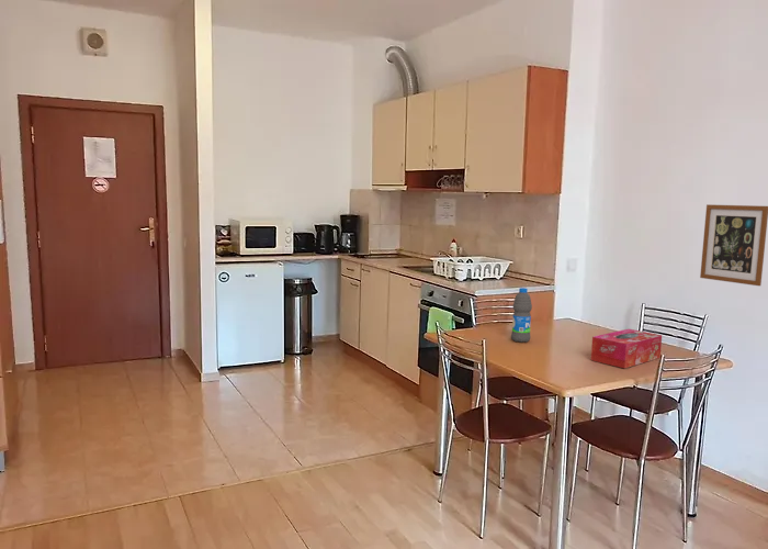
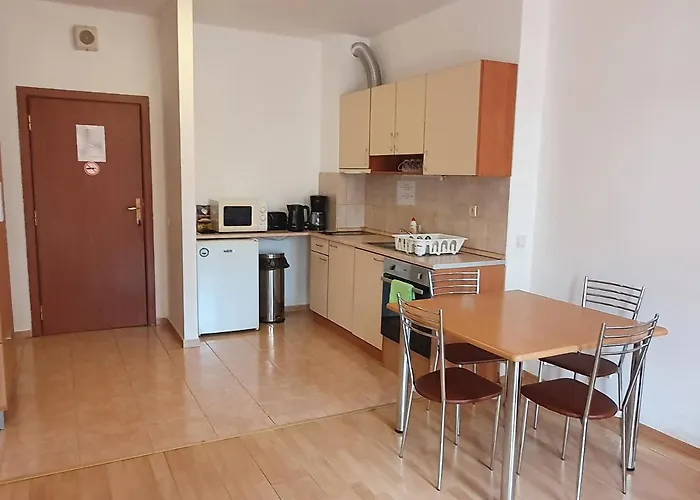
- water bottle [510,287,533,344]
- wall art [699,203,768,287]
- tissue box [590,328,663,369]
